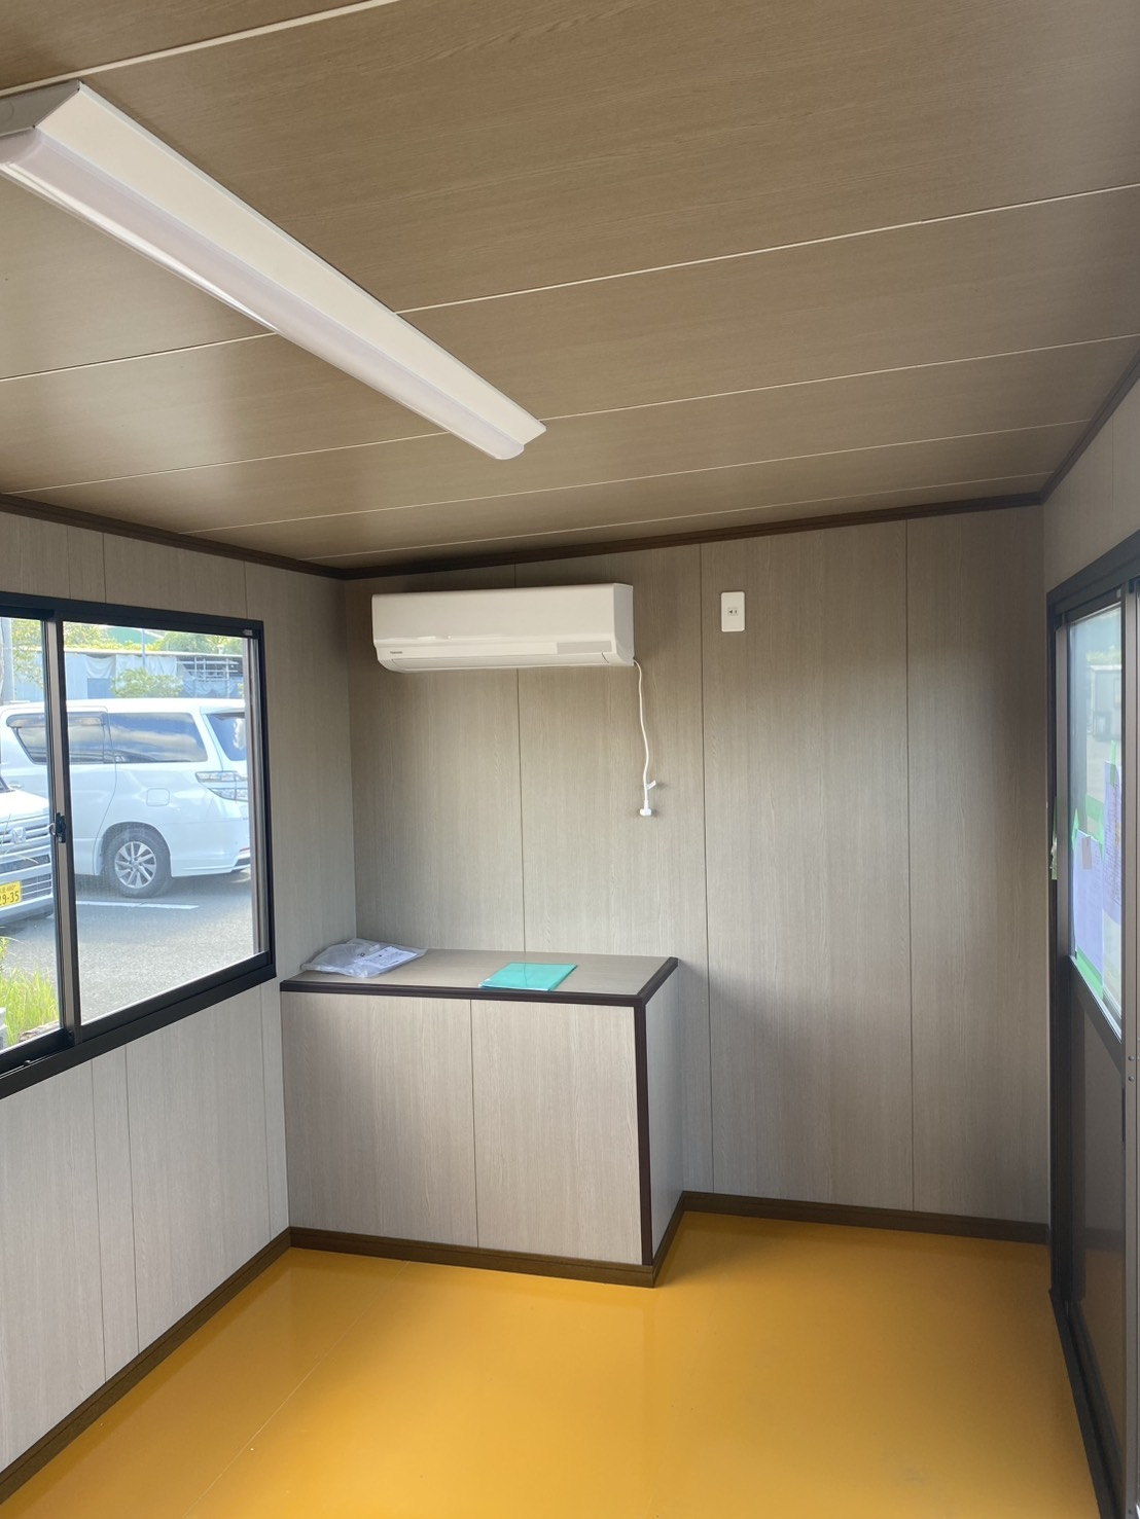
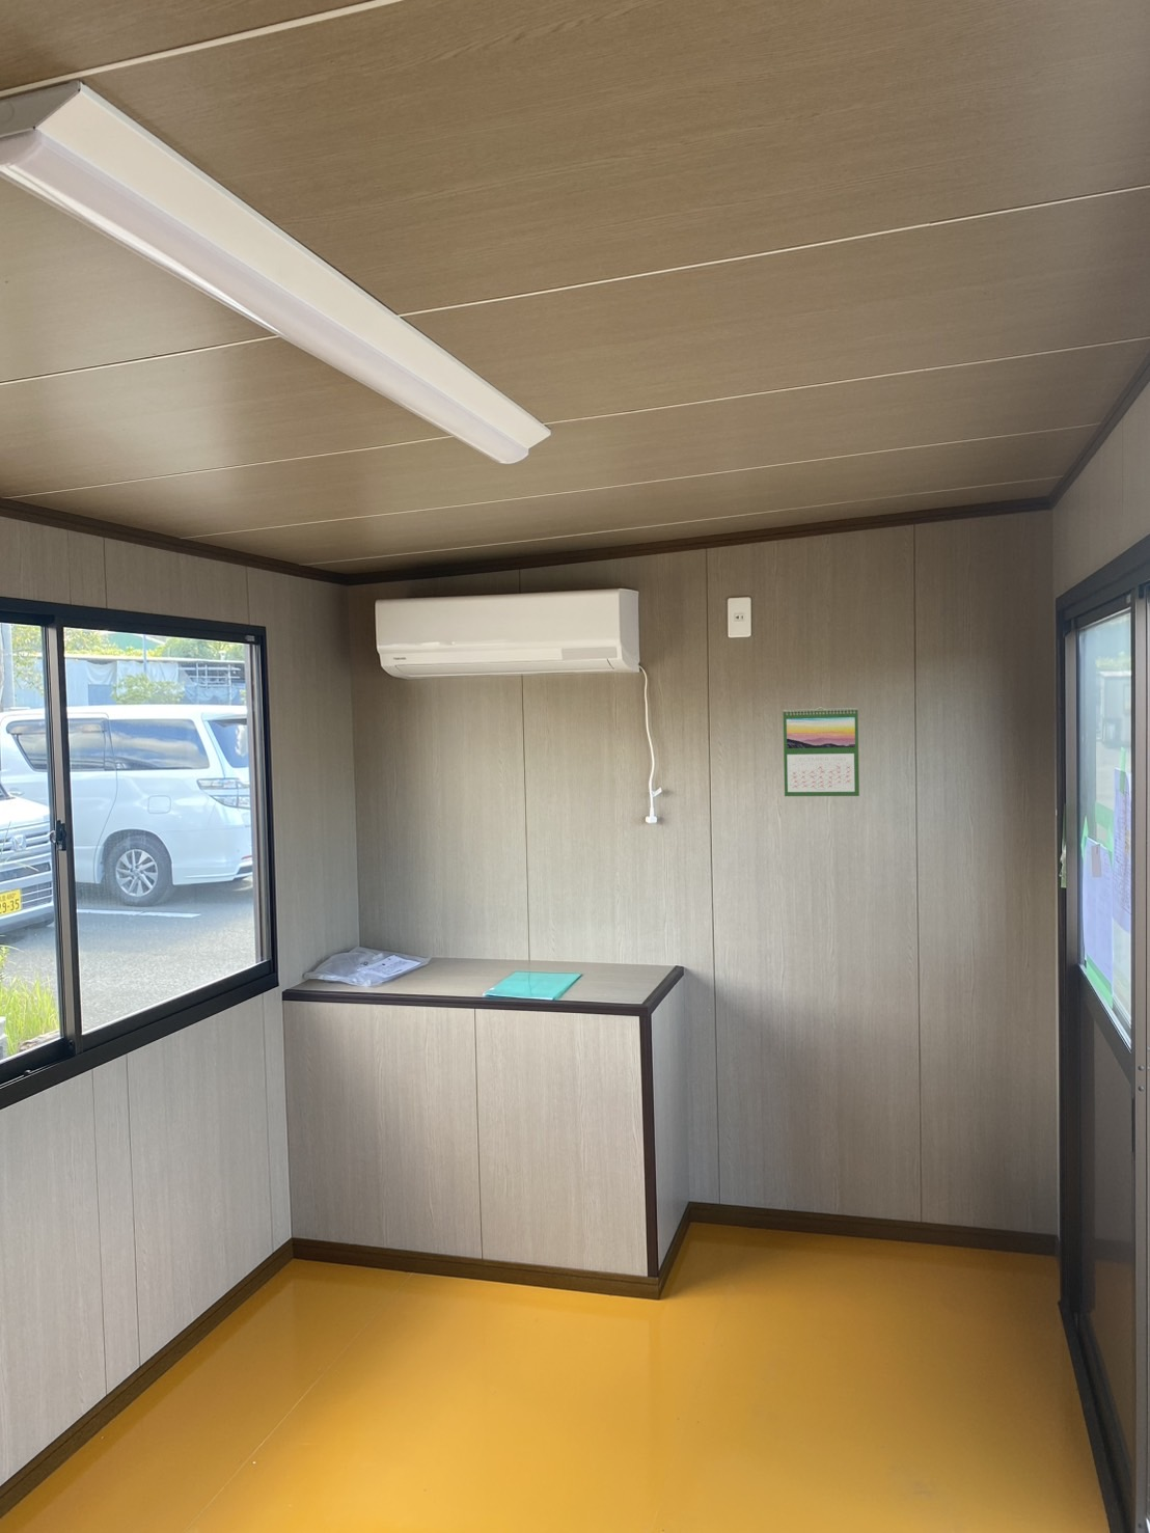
+ calendar [783,705,860,797]
